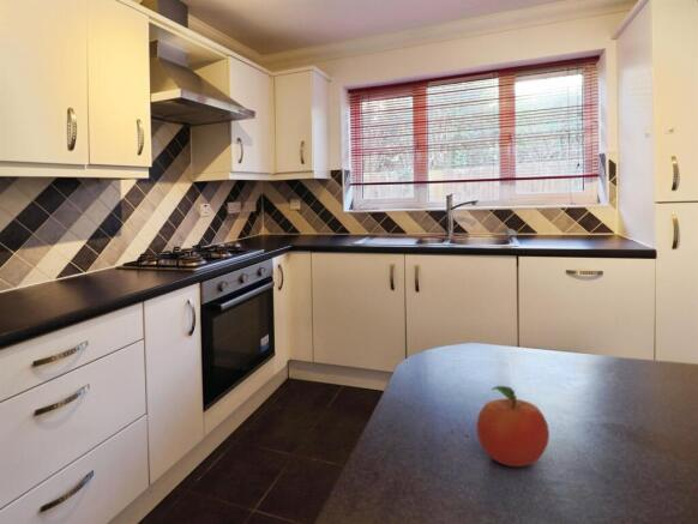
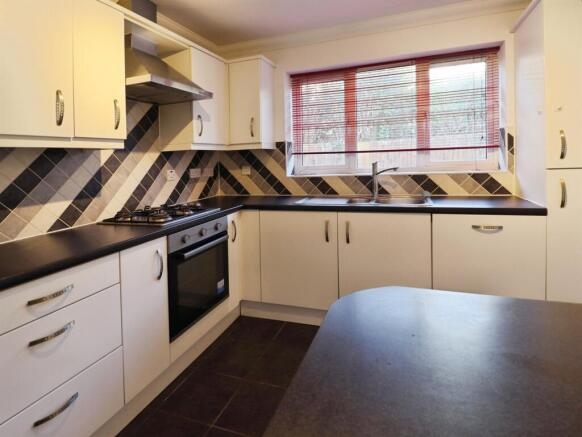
- fruit [475,385,550,468]
